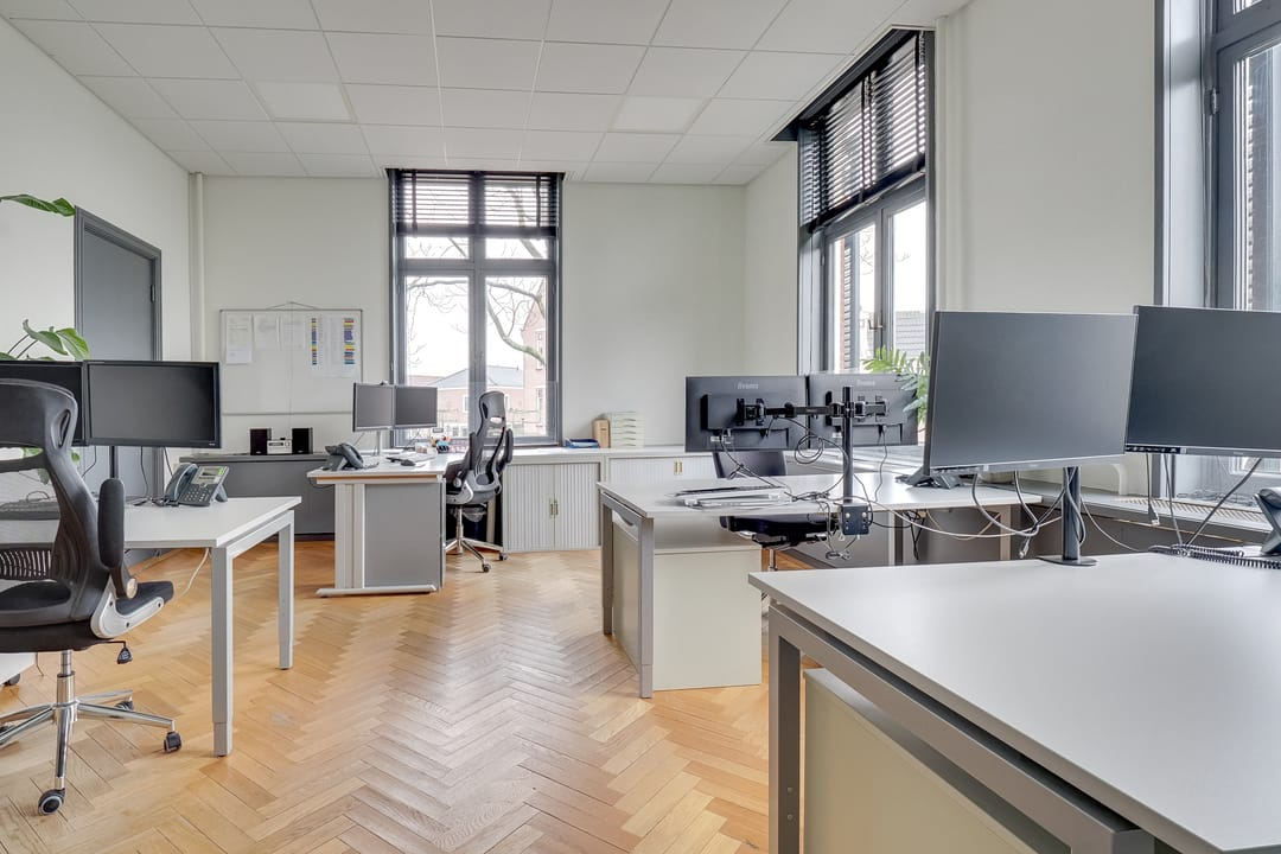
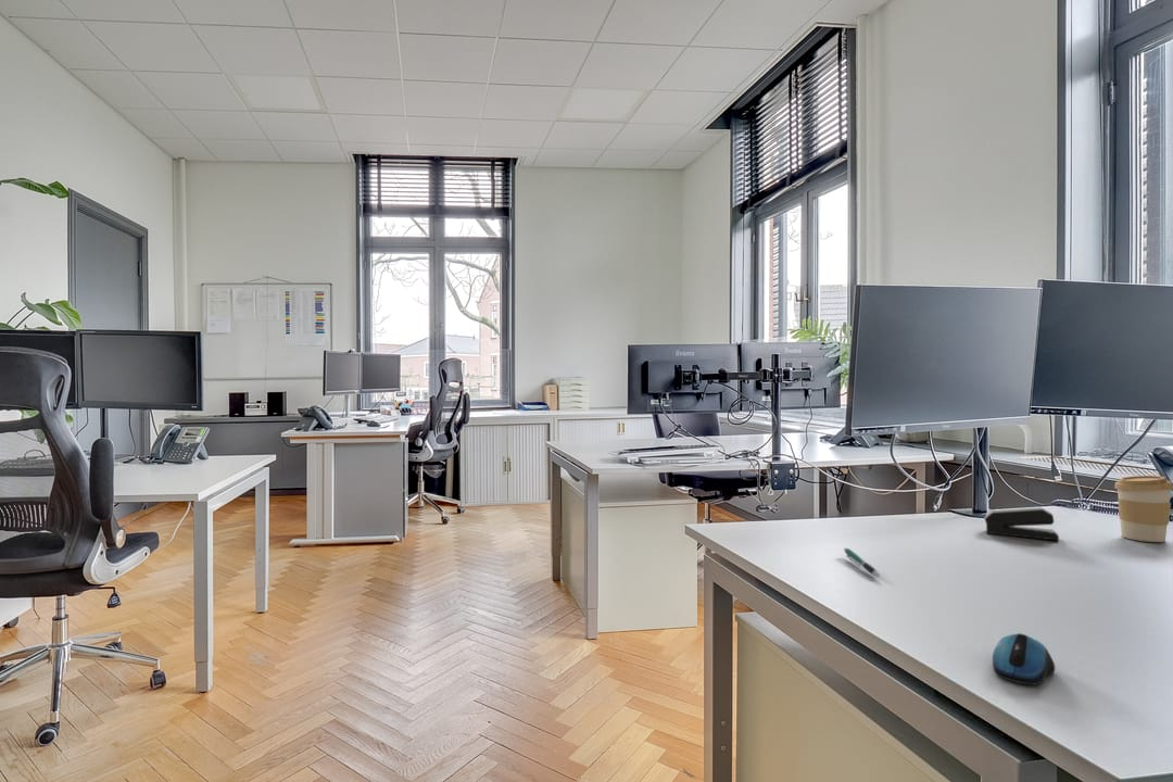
+ pen [843,547,881,578]
+ coffee cup [1113,475,1173,543]
+ computer mouse [992,632,1056,686]
+ stapler [984,506,1060,542]
